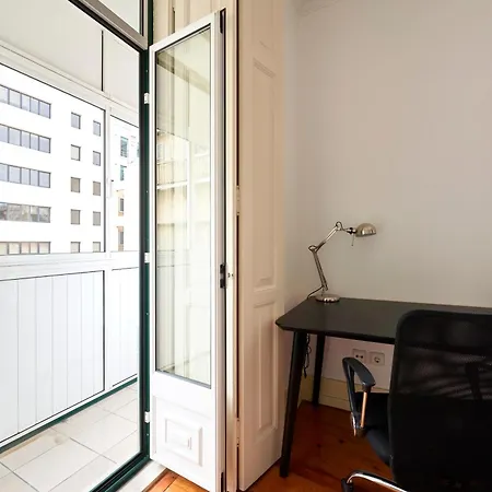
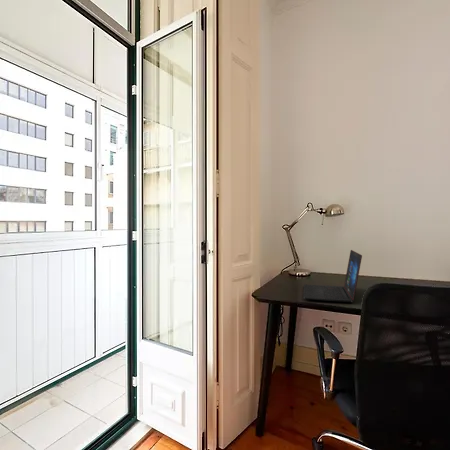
+ laptop [302,249,363,303]
